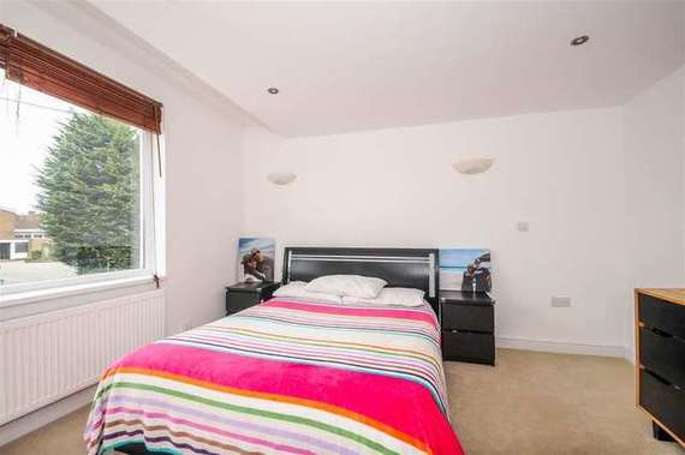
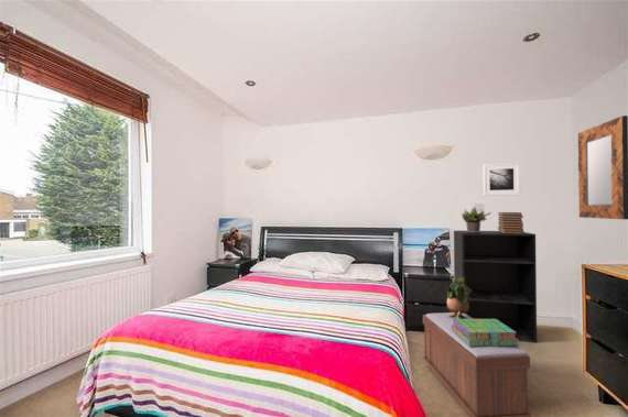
+ bench [422,311,532,417]
+ book stack [497,211,526,234]
+ potted plant [461,206,492,232]
+ home mirror [577,114,628,220]
+ bookshelf [453,230,538,344]
+ stack of books [452,319,520,347]
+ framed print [481,162,521,197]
+ potted plant [446,276,472,319]
